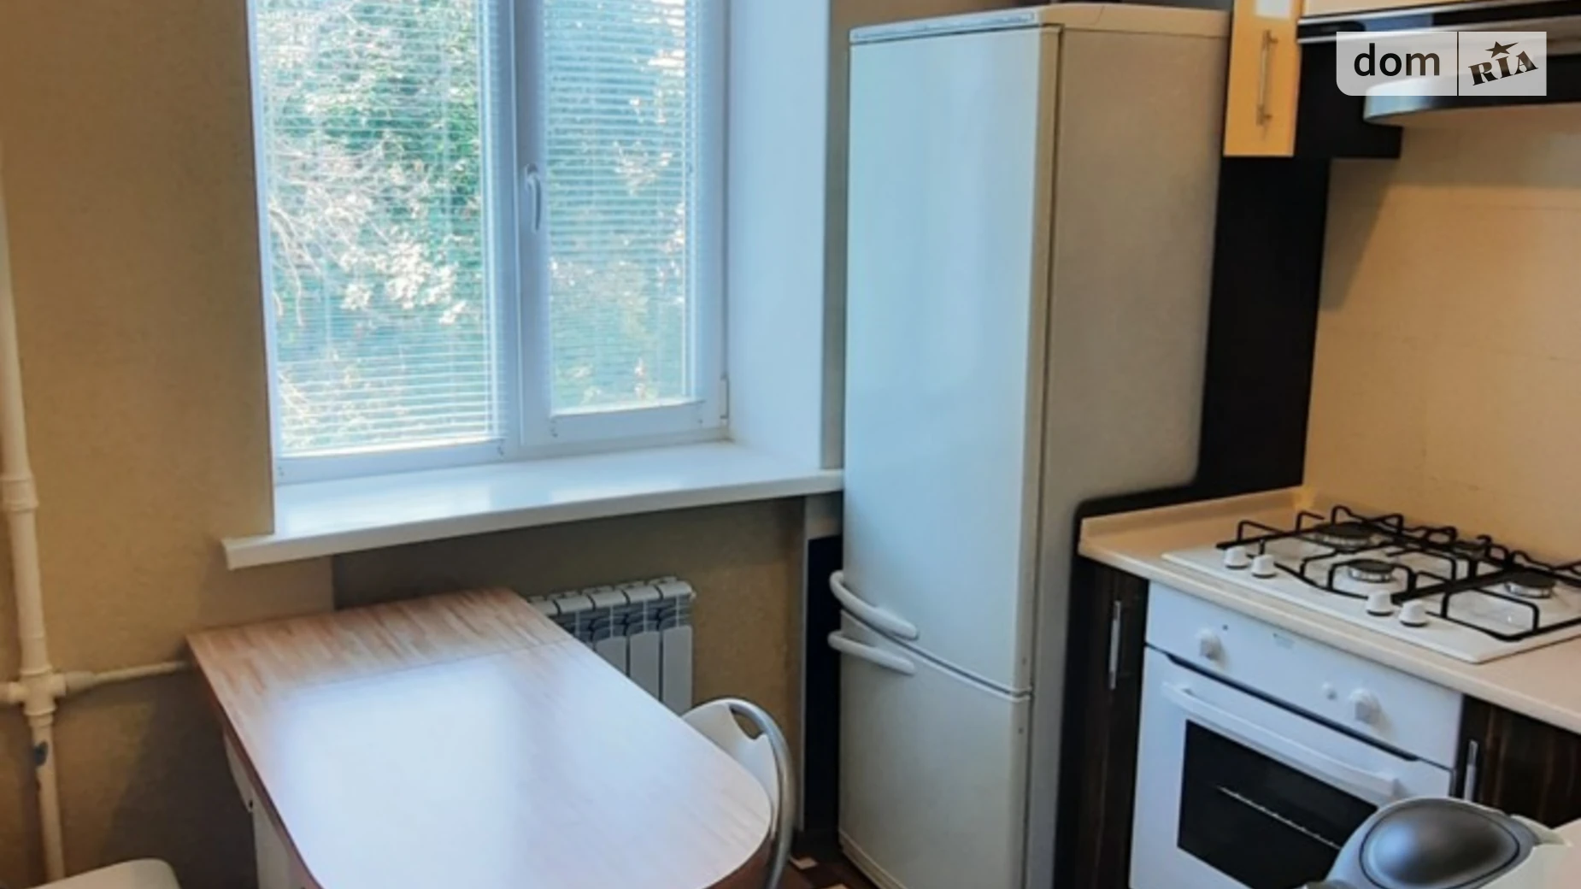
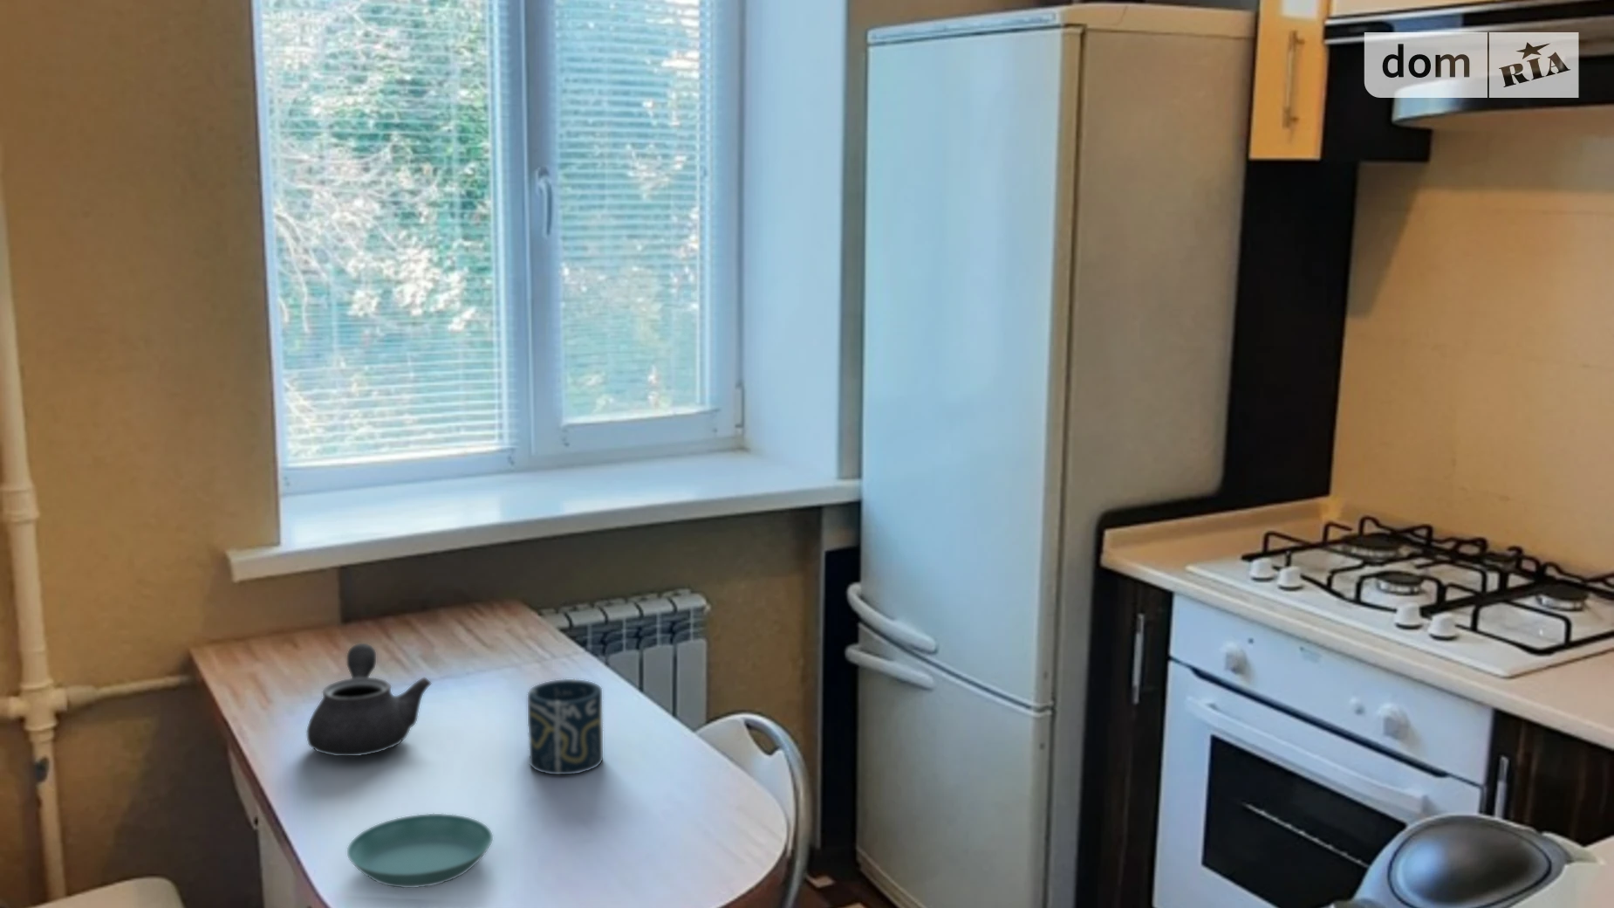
+ cup [527,679,604,775]
+ saucer [346,813,493,889]
+ teapot [306,643,432,757]
